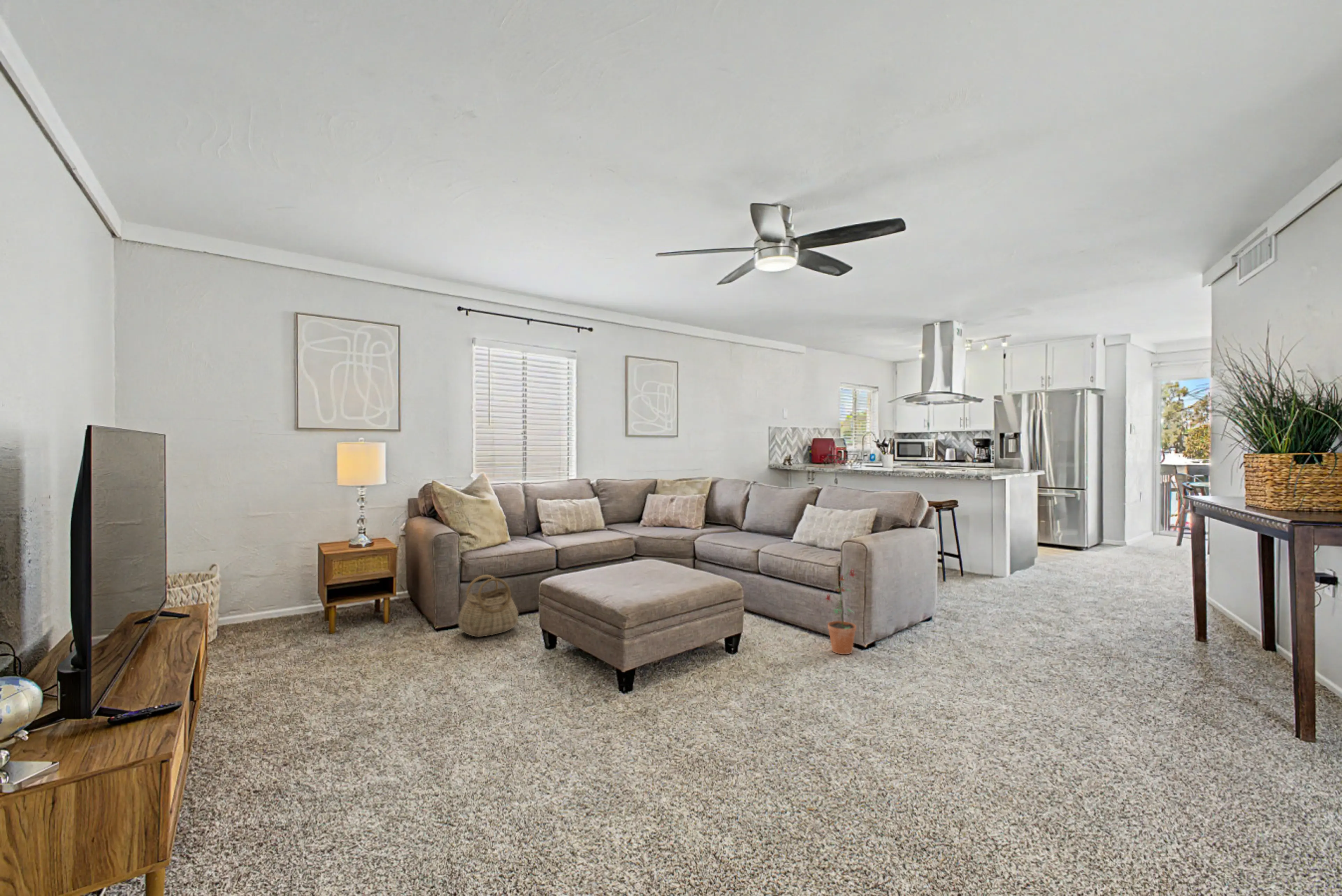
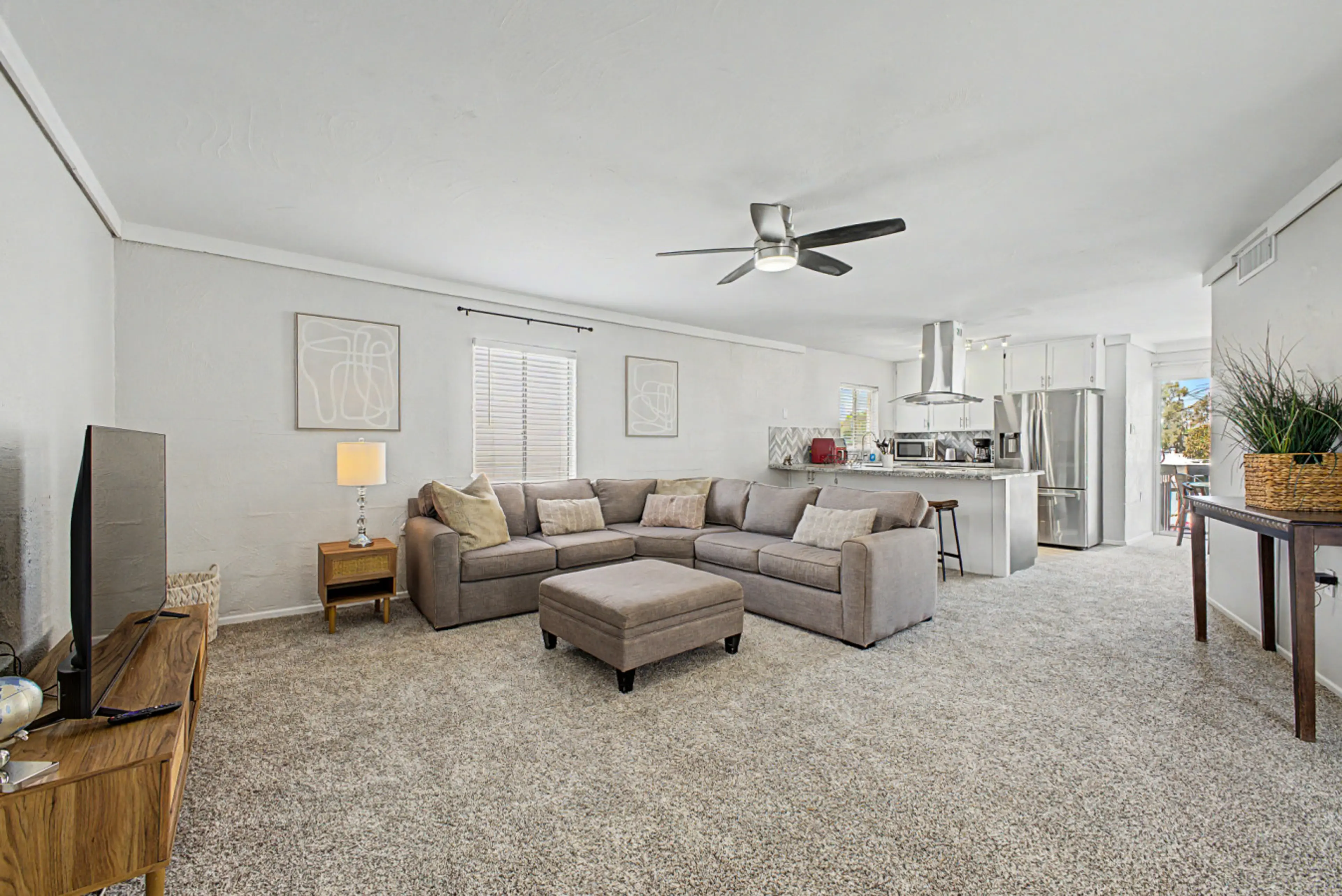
- basket [457,575,519,637]
- potted plant [824,568,857,655]
